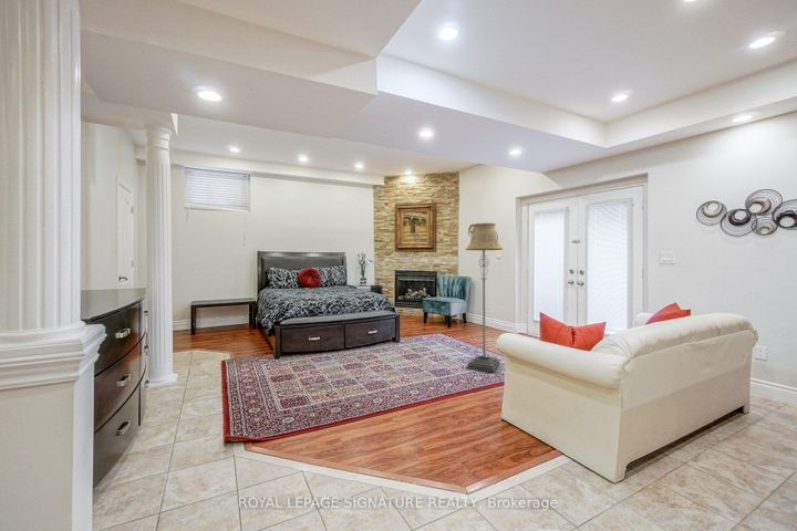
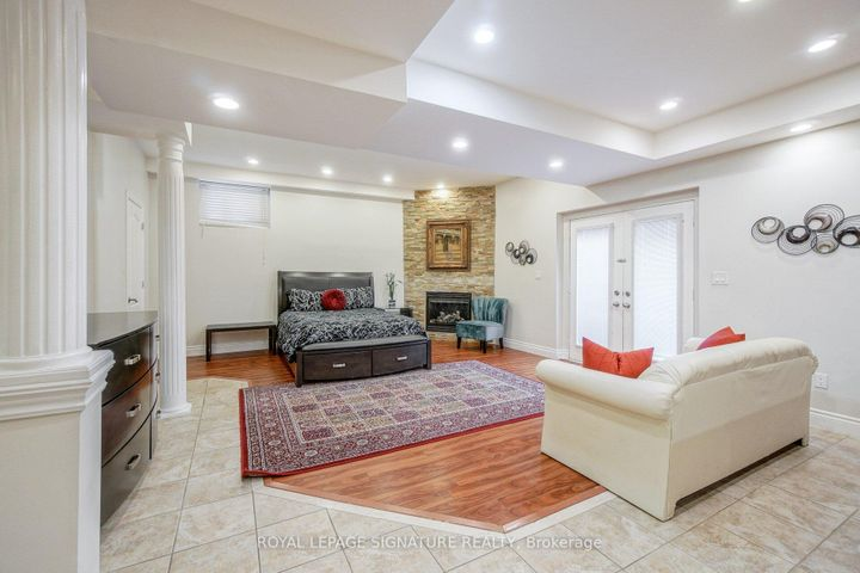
- floor lamp [464,222,504,373]
